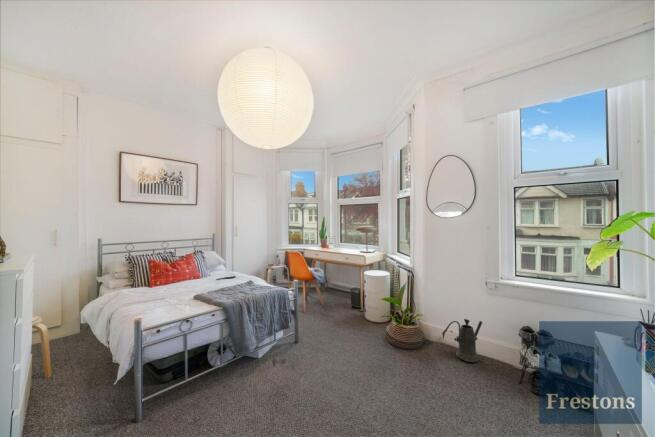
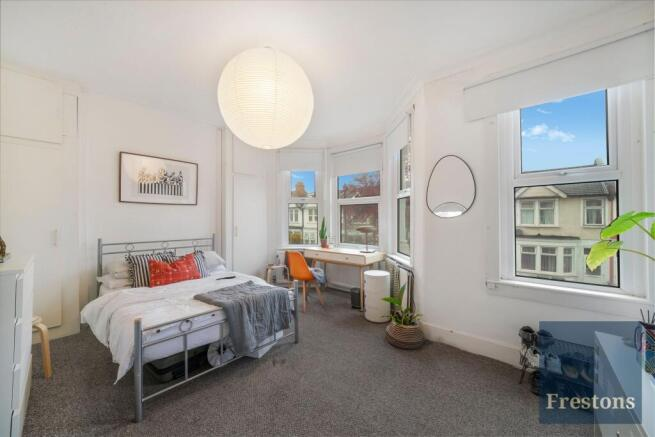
- watering can [441,318,483,363]
